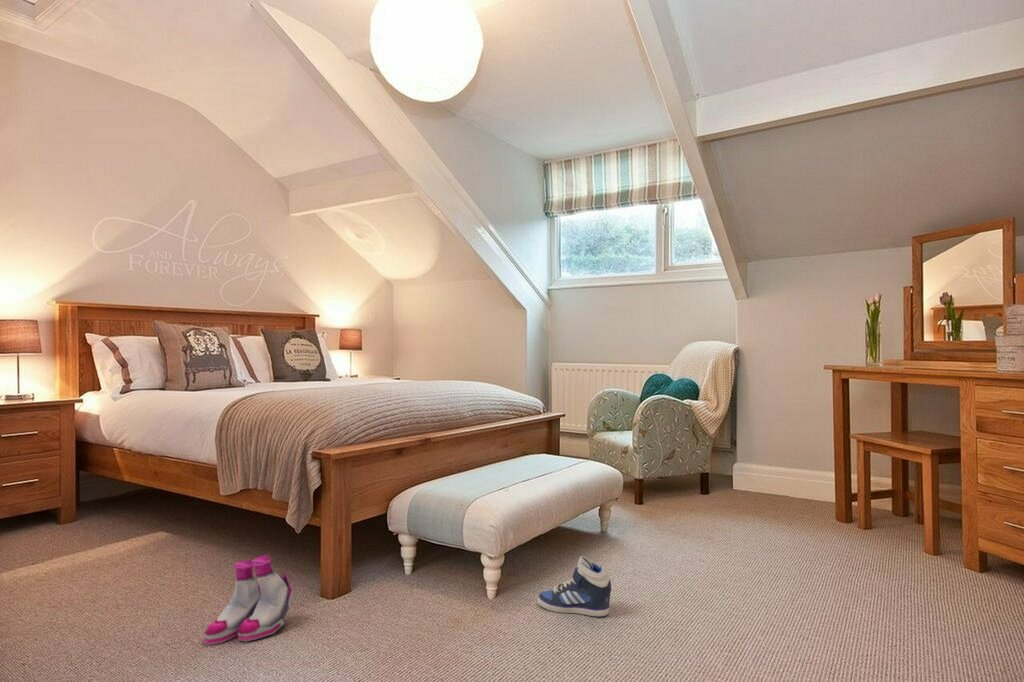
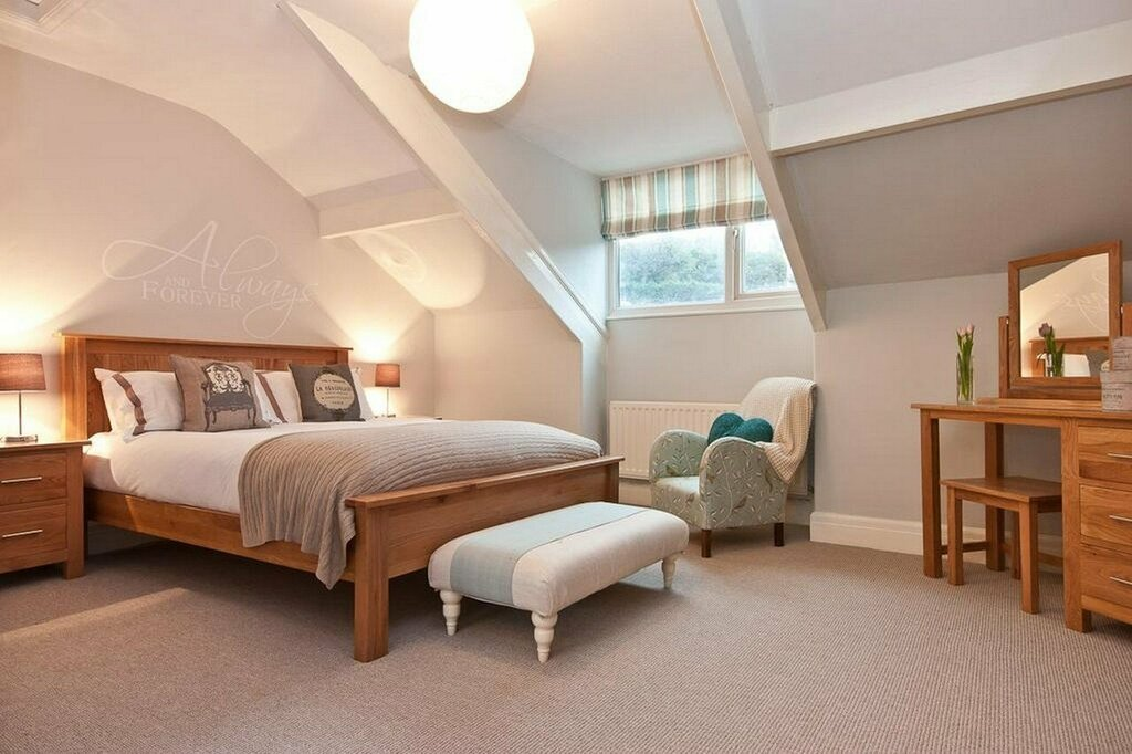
- boots [203,553,294,646]
- sneaker [537,555,612,617]
